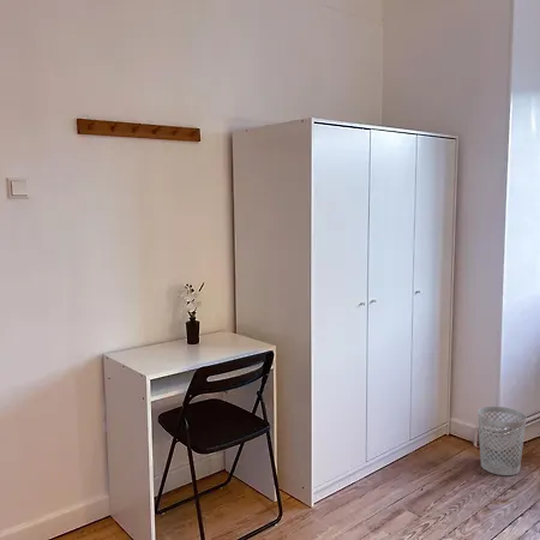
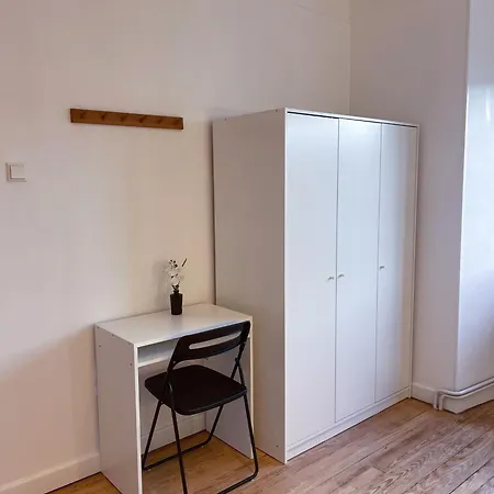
- wastebasket [476,406,528,476]
